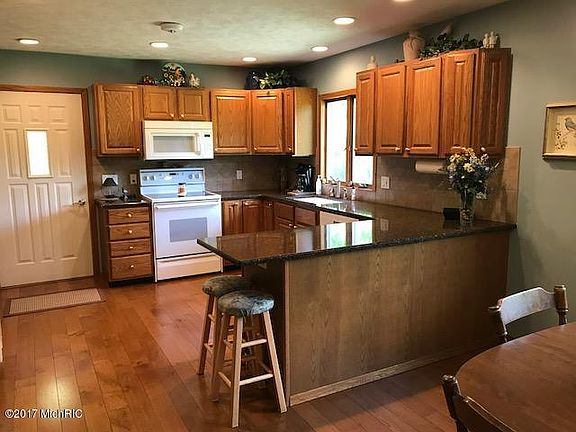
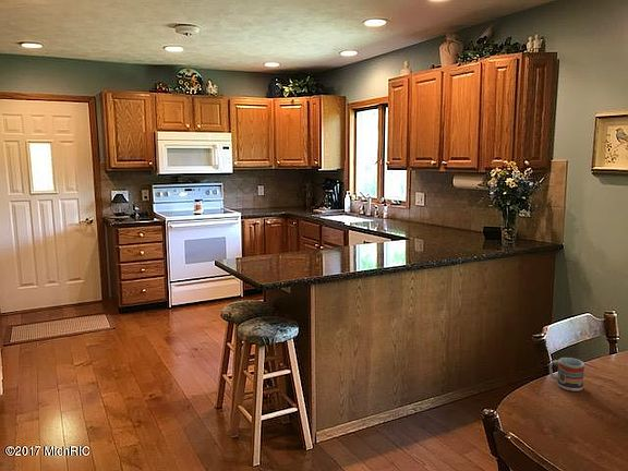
+ cup [548,357,585,392]
